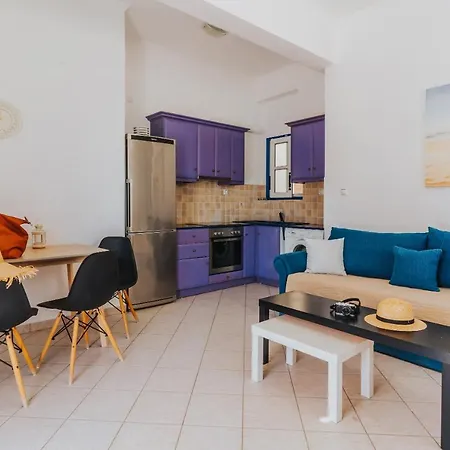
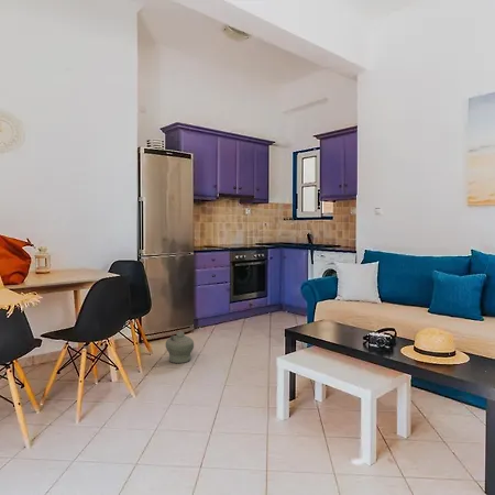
+ jar [165,331,195,364]
